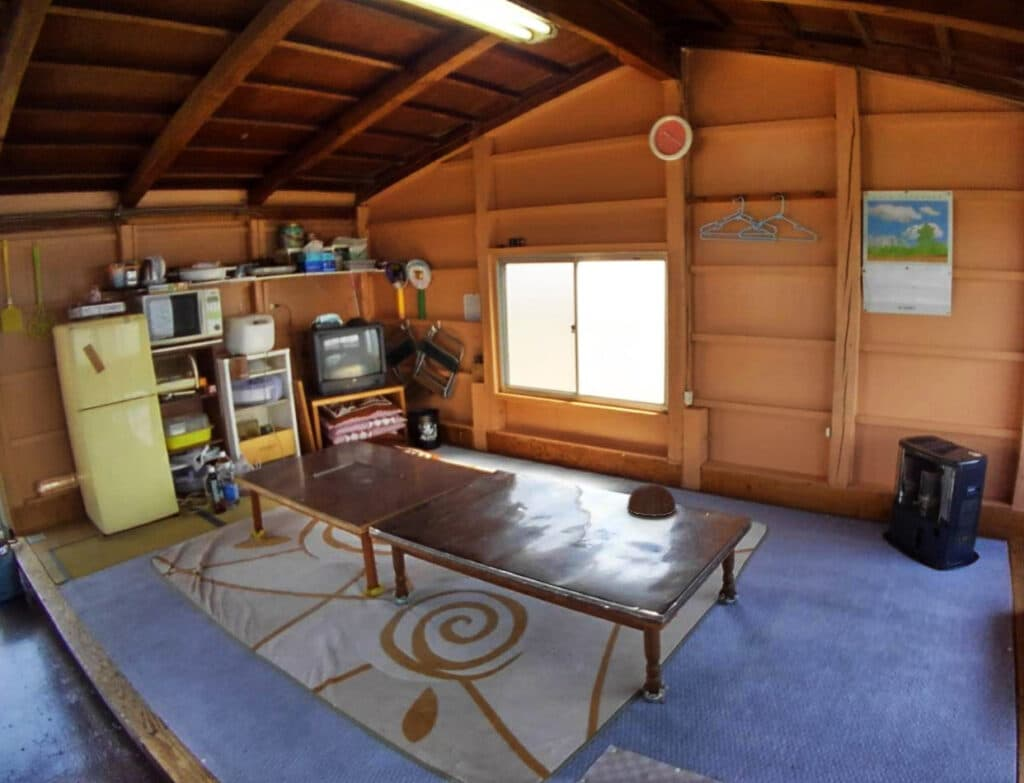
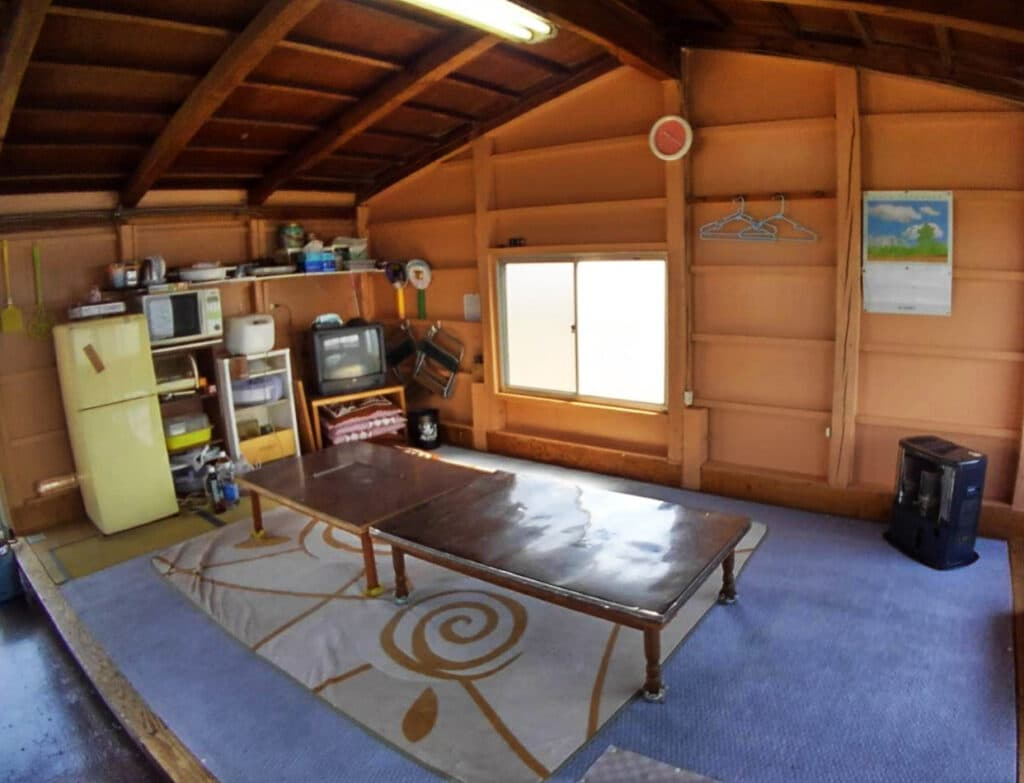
- bowl [626,483,677,518]
